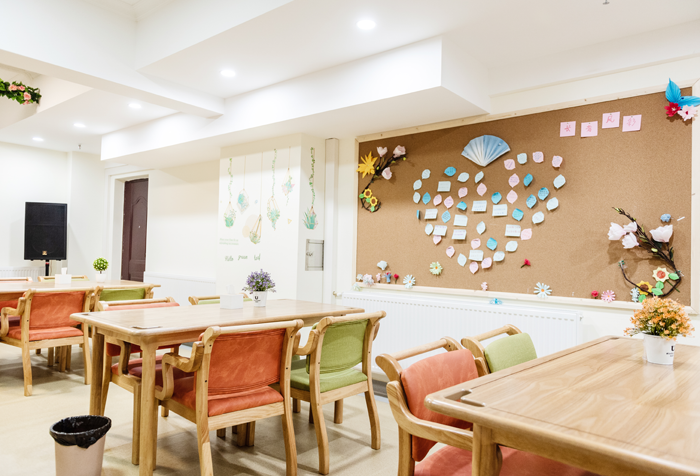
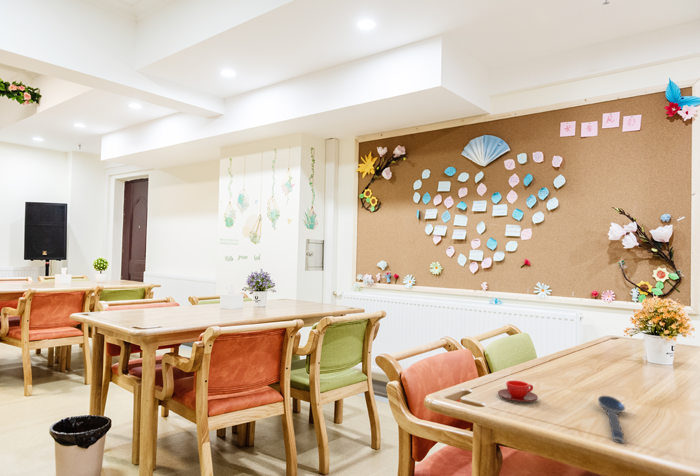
+ spoon [597,394,626,444]
+ teacup [497,379,539,402]
